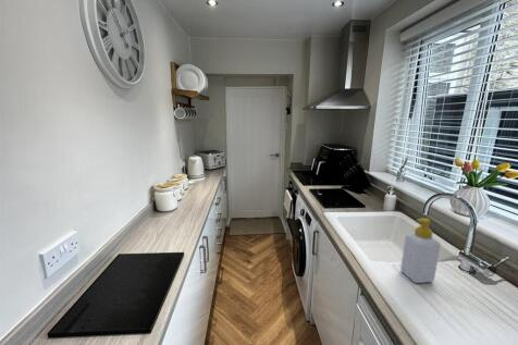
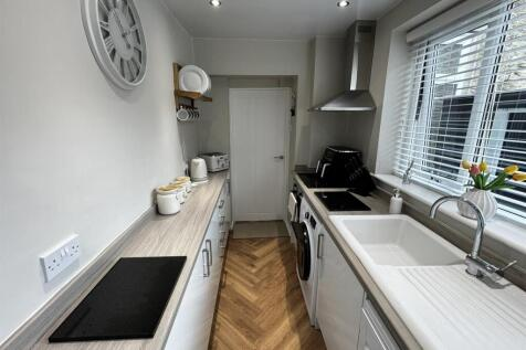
- soap bottle [399,217,442,284]
